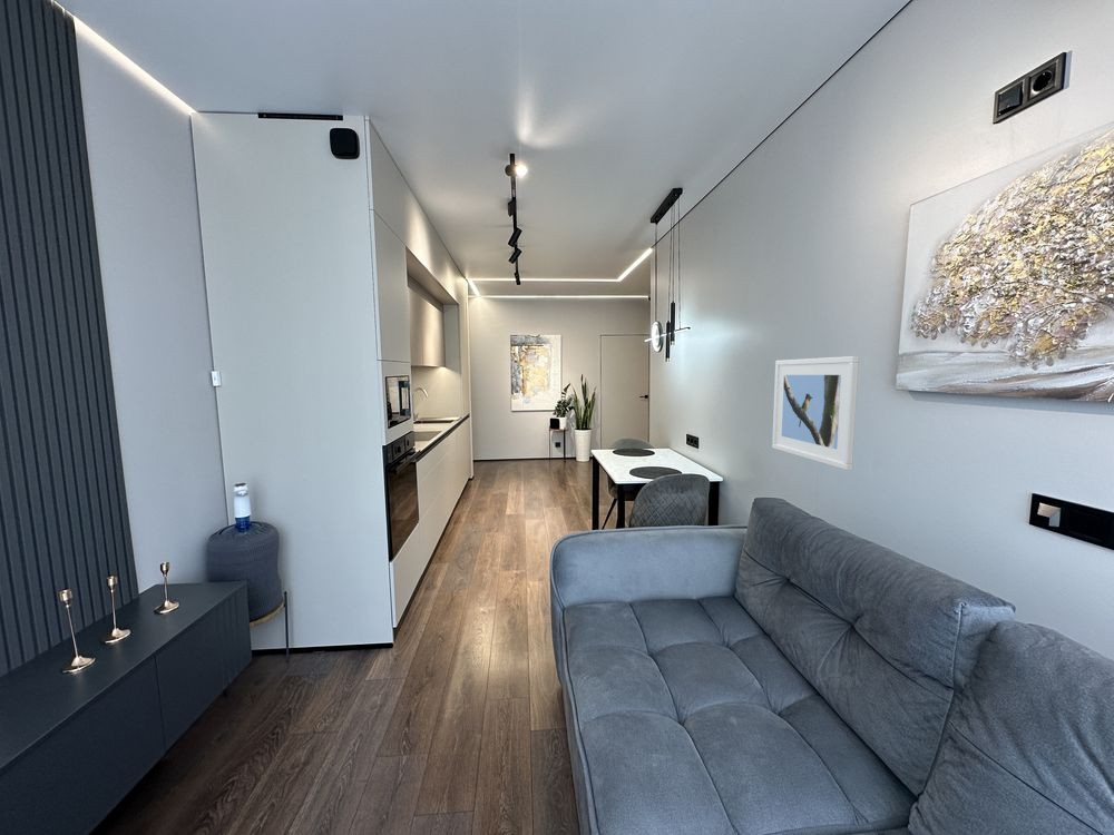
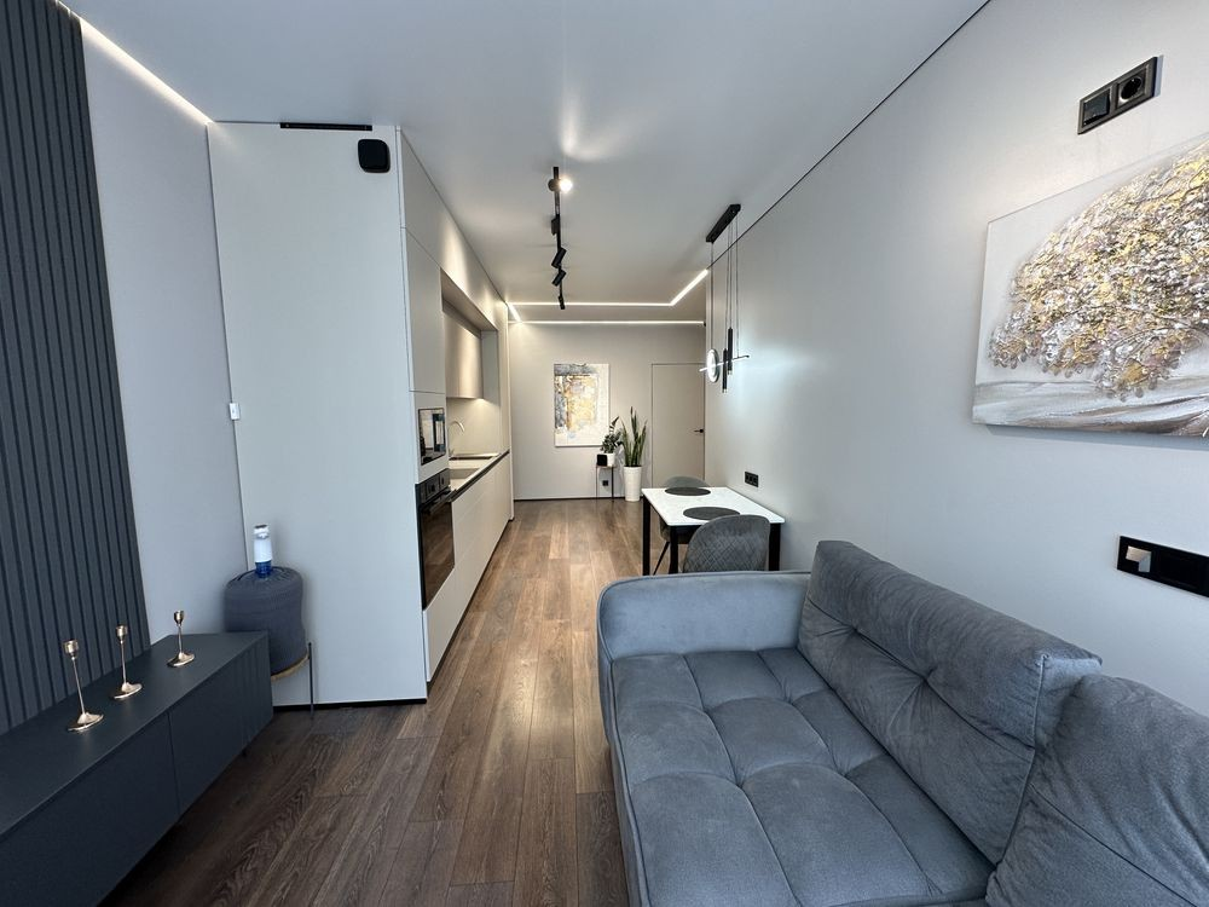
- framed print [771,355,860,471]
